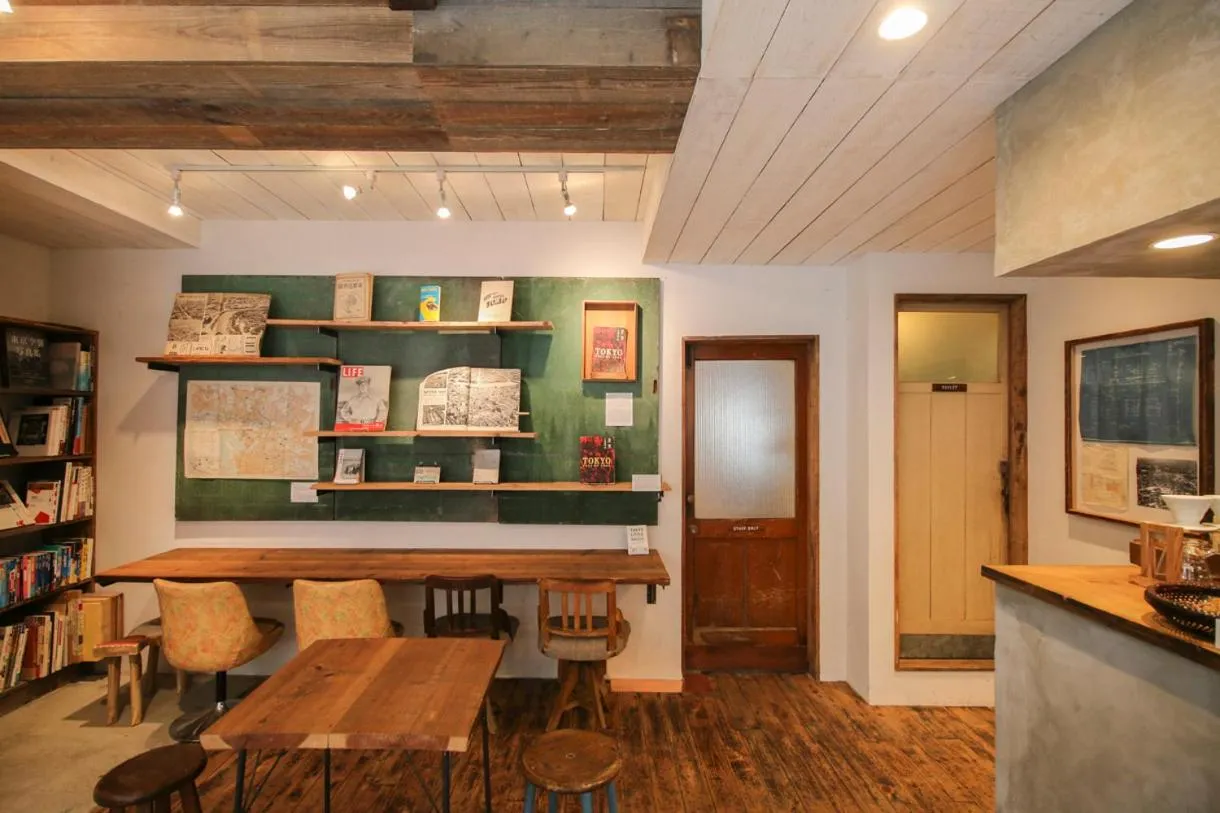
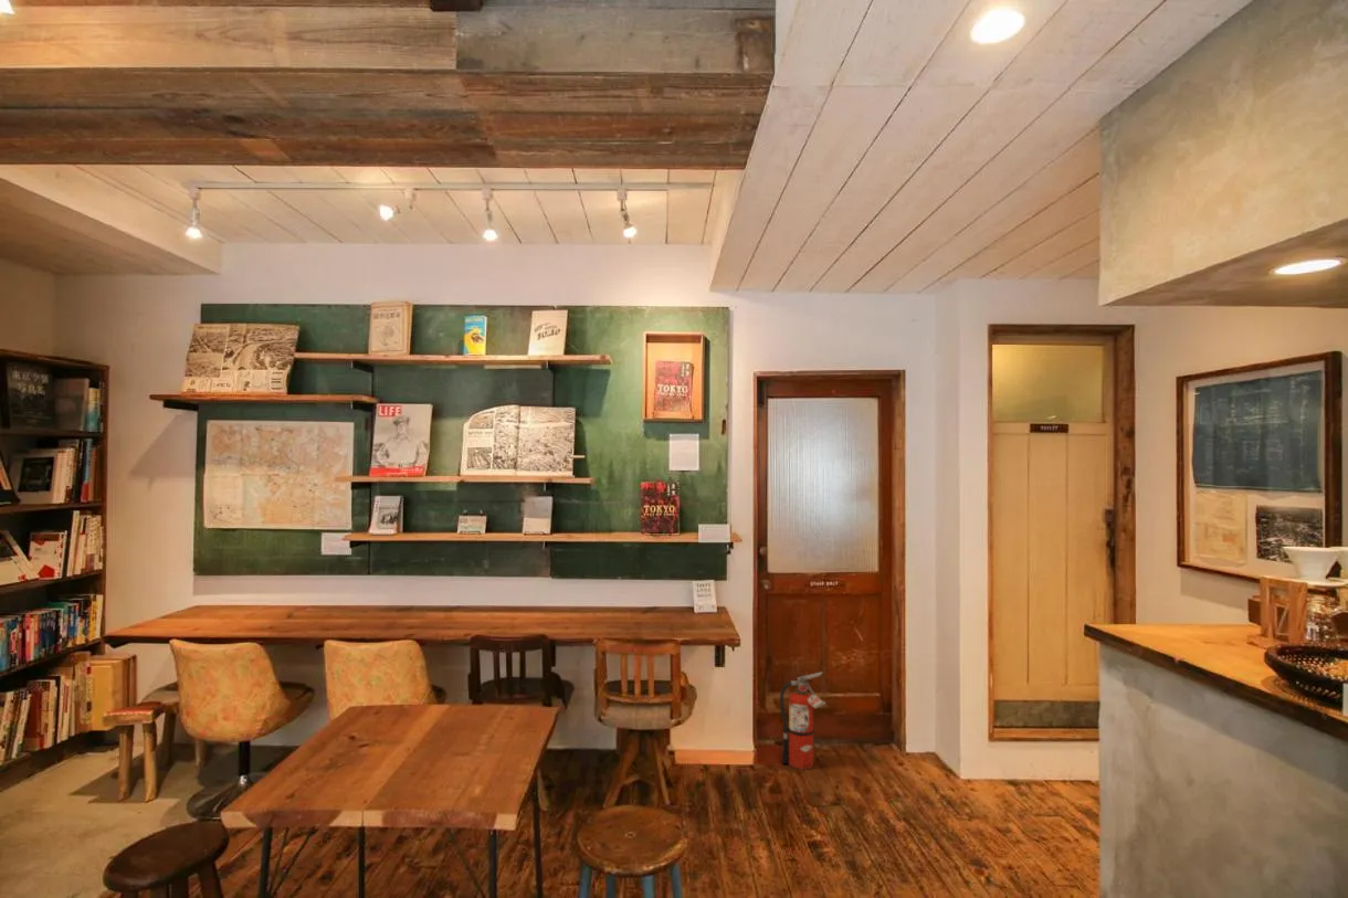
+ fire extinguisher [779,670,826,771]
